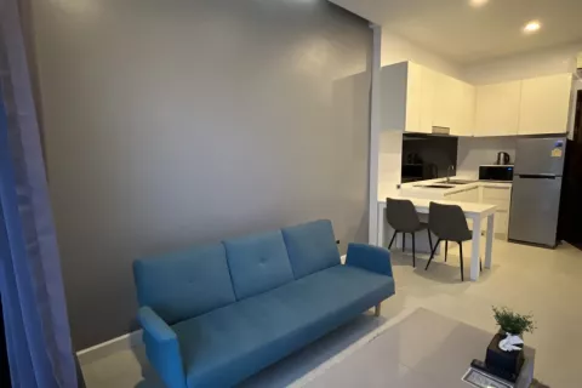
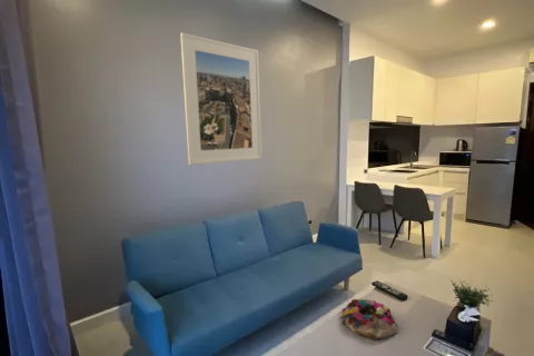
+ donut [340,298,399,342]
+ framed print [179,31,263,166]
+ remote control [370,279,409,301]
